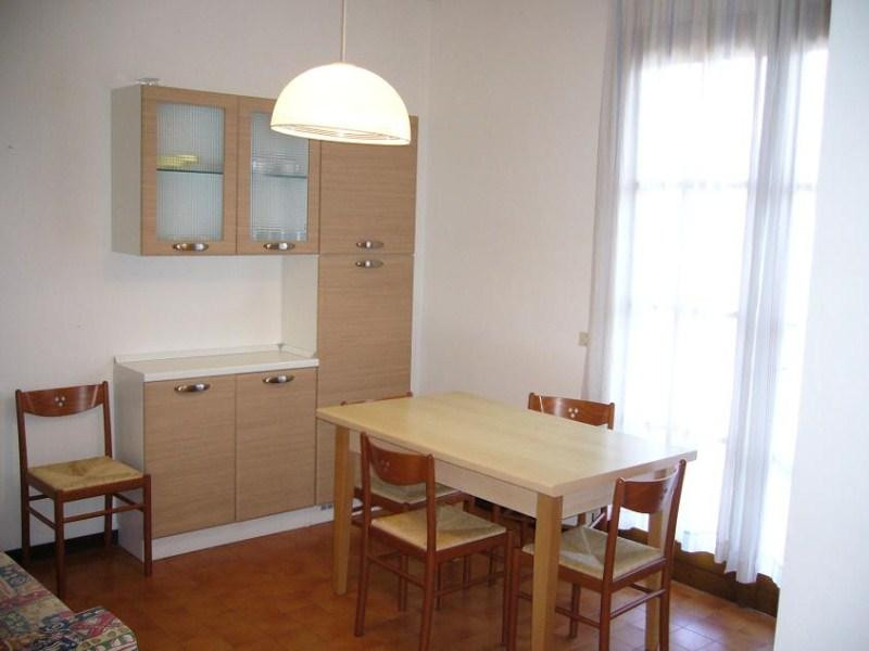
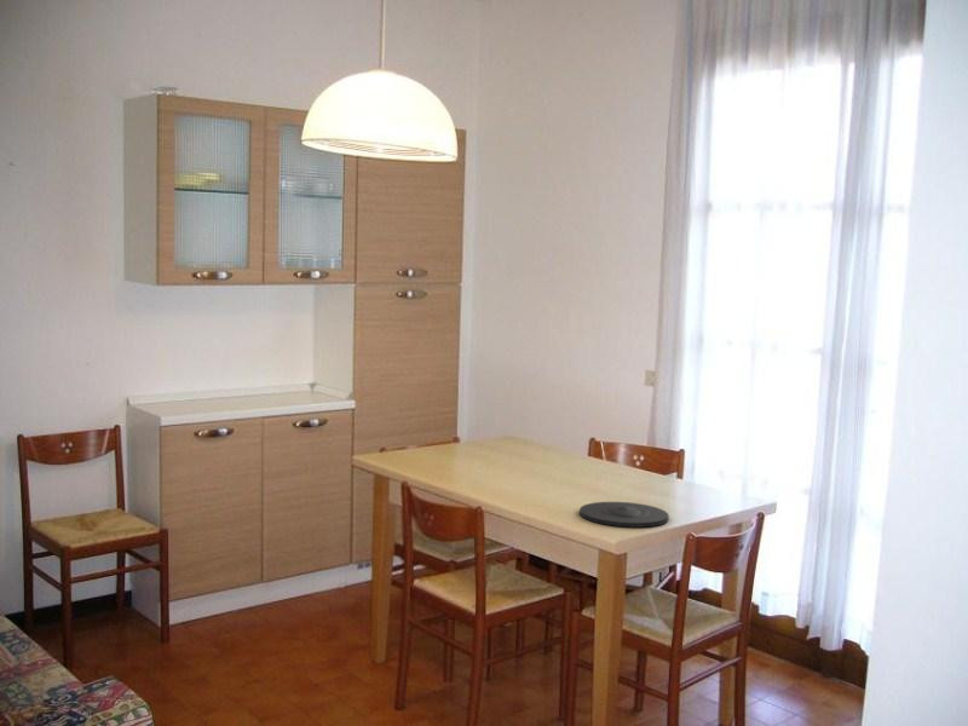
+ plate [578,501,670,529]
